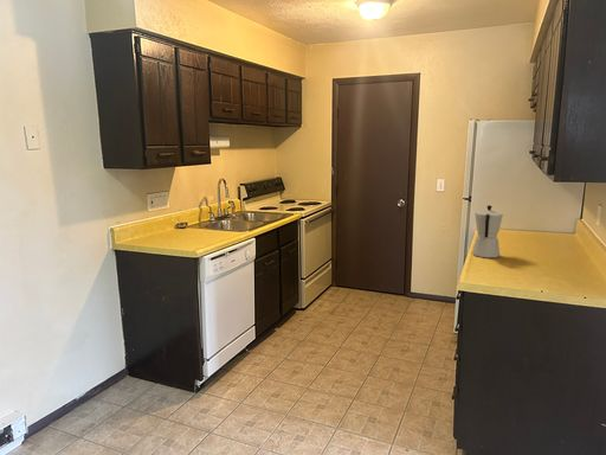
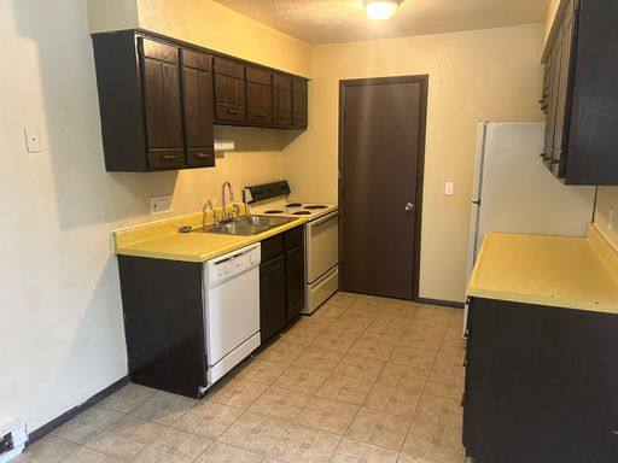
- moka pot [471,204,504,259]
